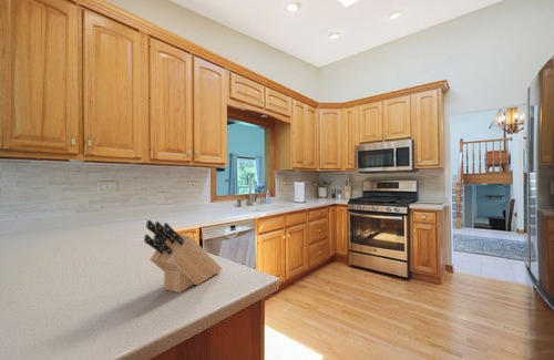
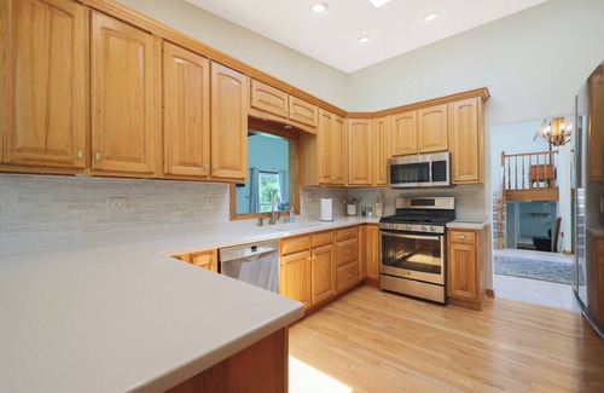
- knife block [143,219,223,294]
